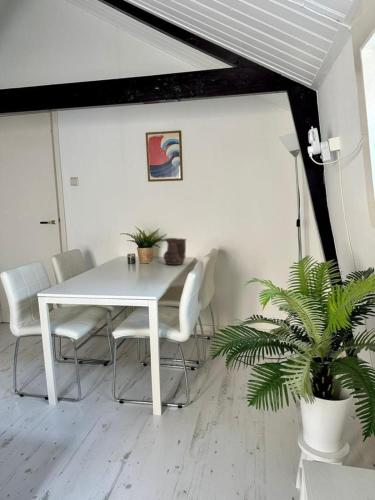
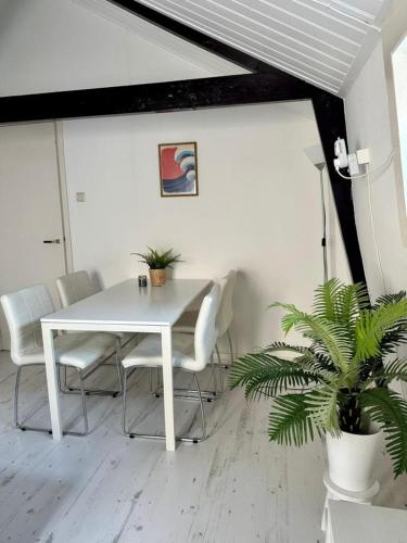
- pitcher [162,237,188,266]
